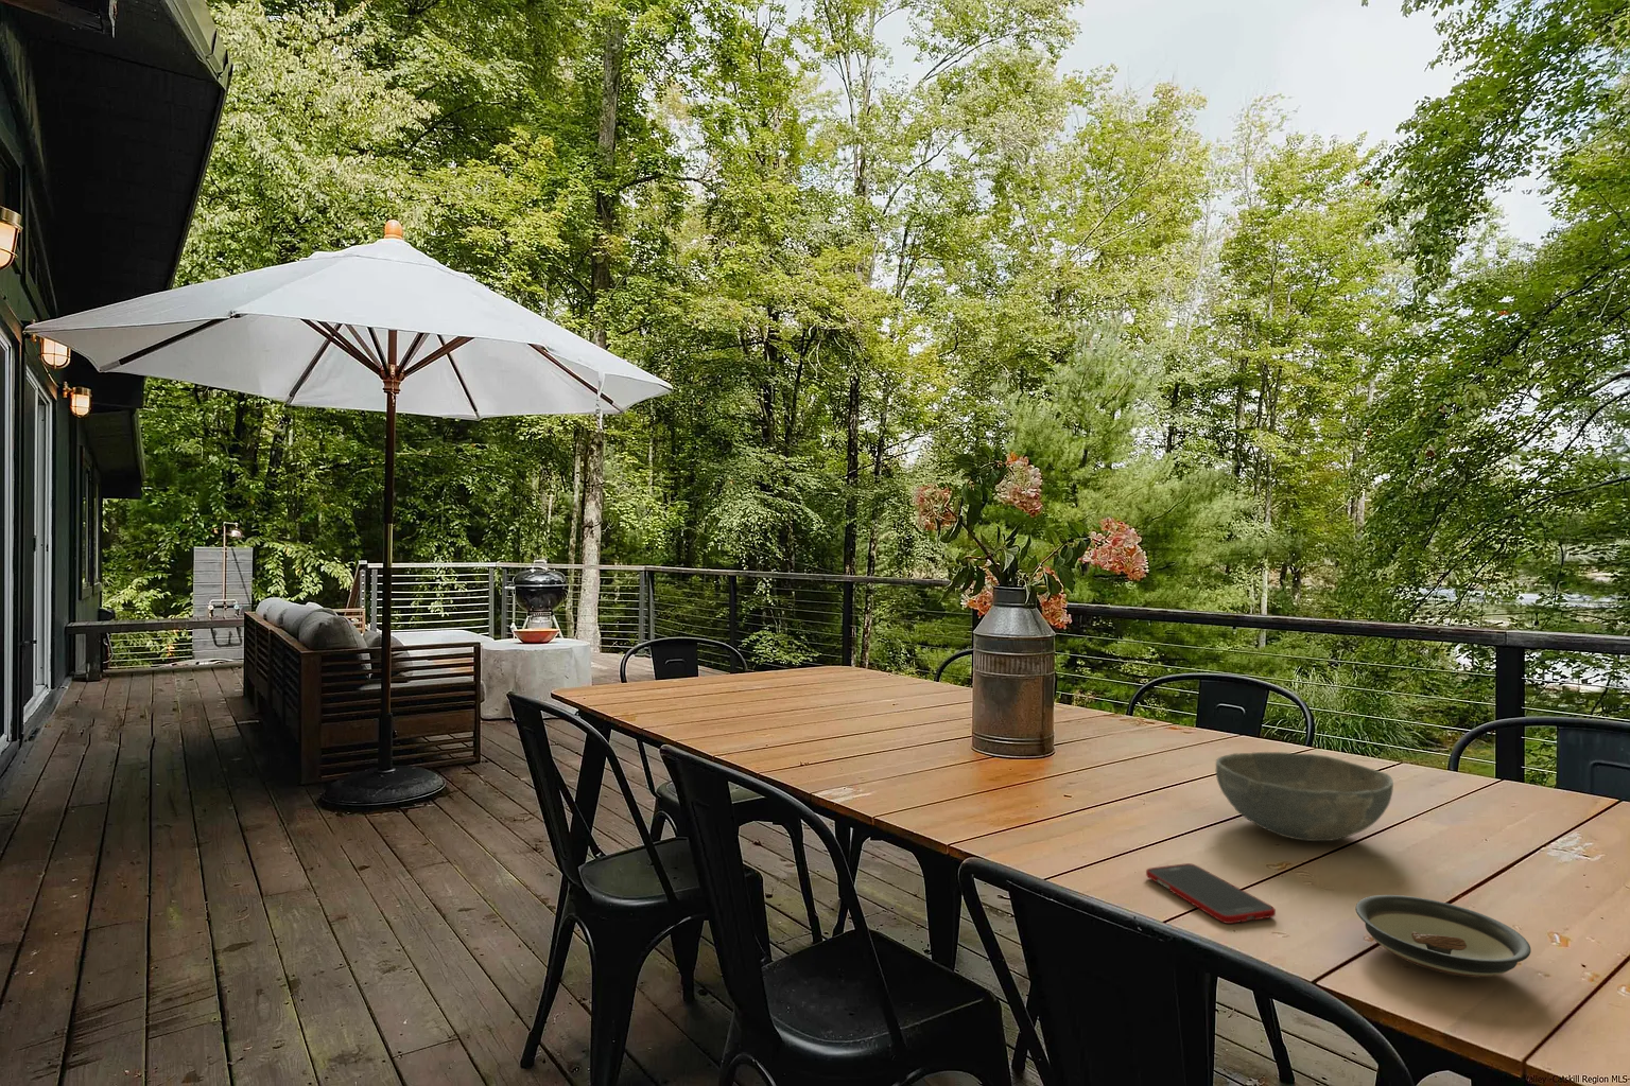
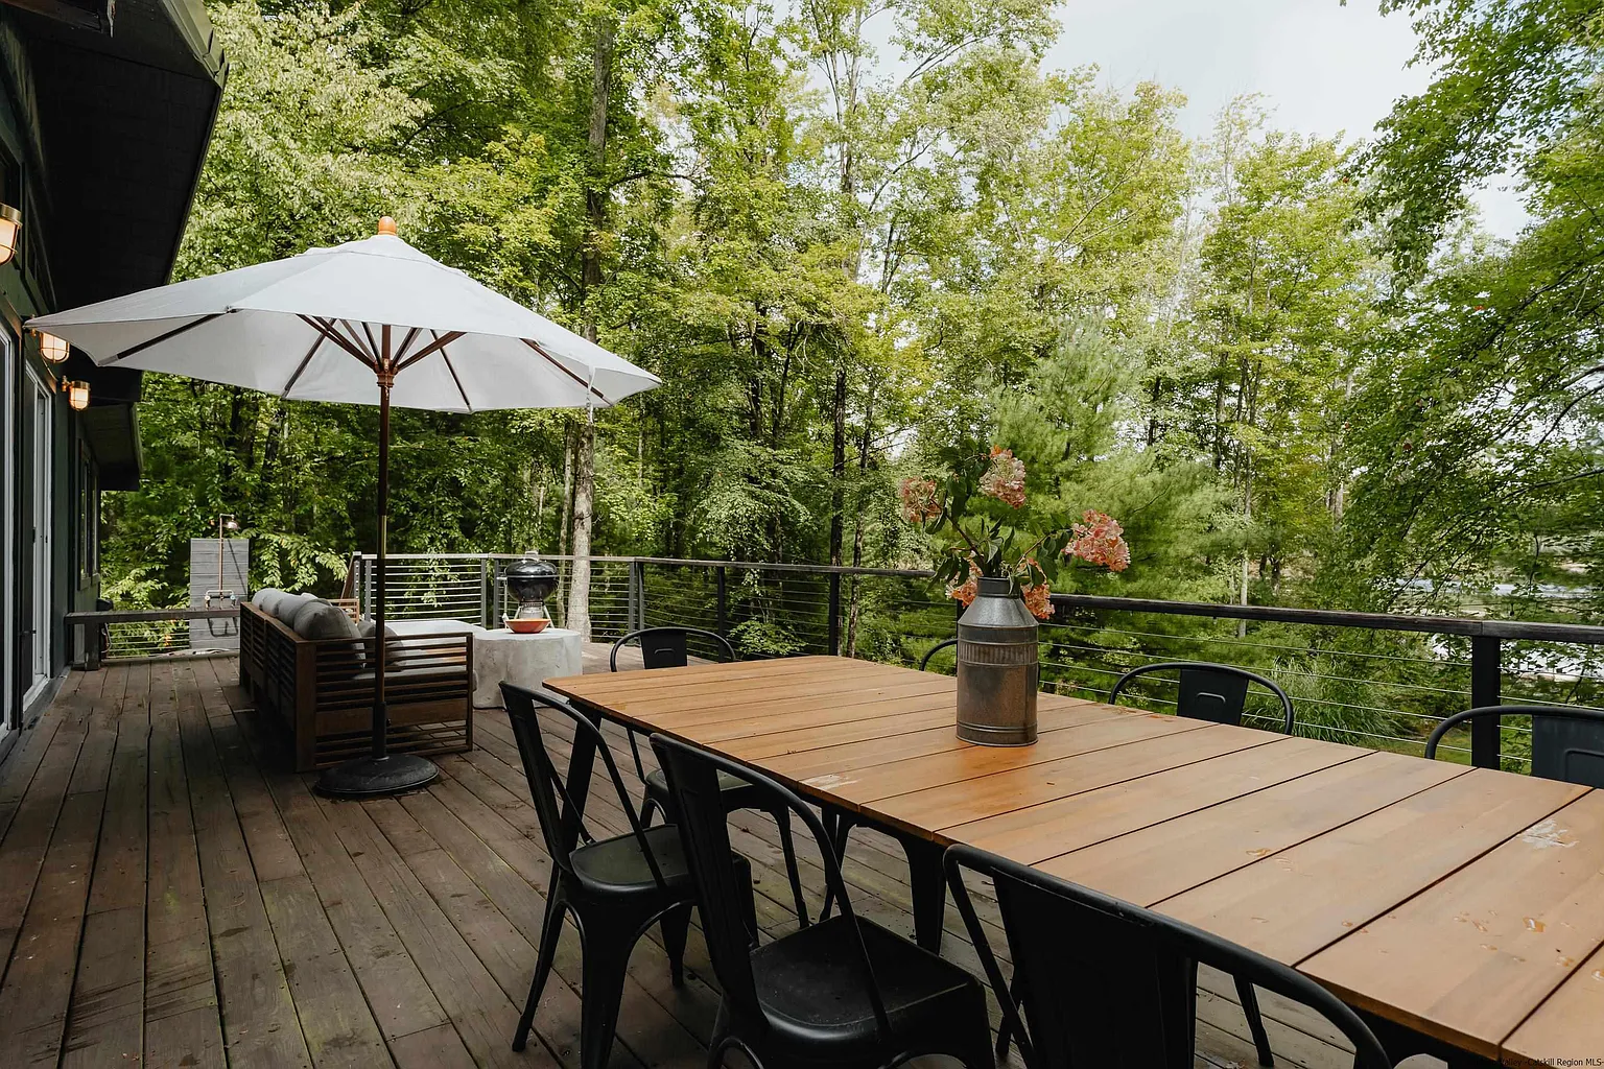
- cell phone [1145,862,1277,925]
- bowl [1215,751,1395,842]
- saucer [1355,894,1533,978]
